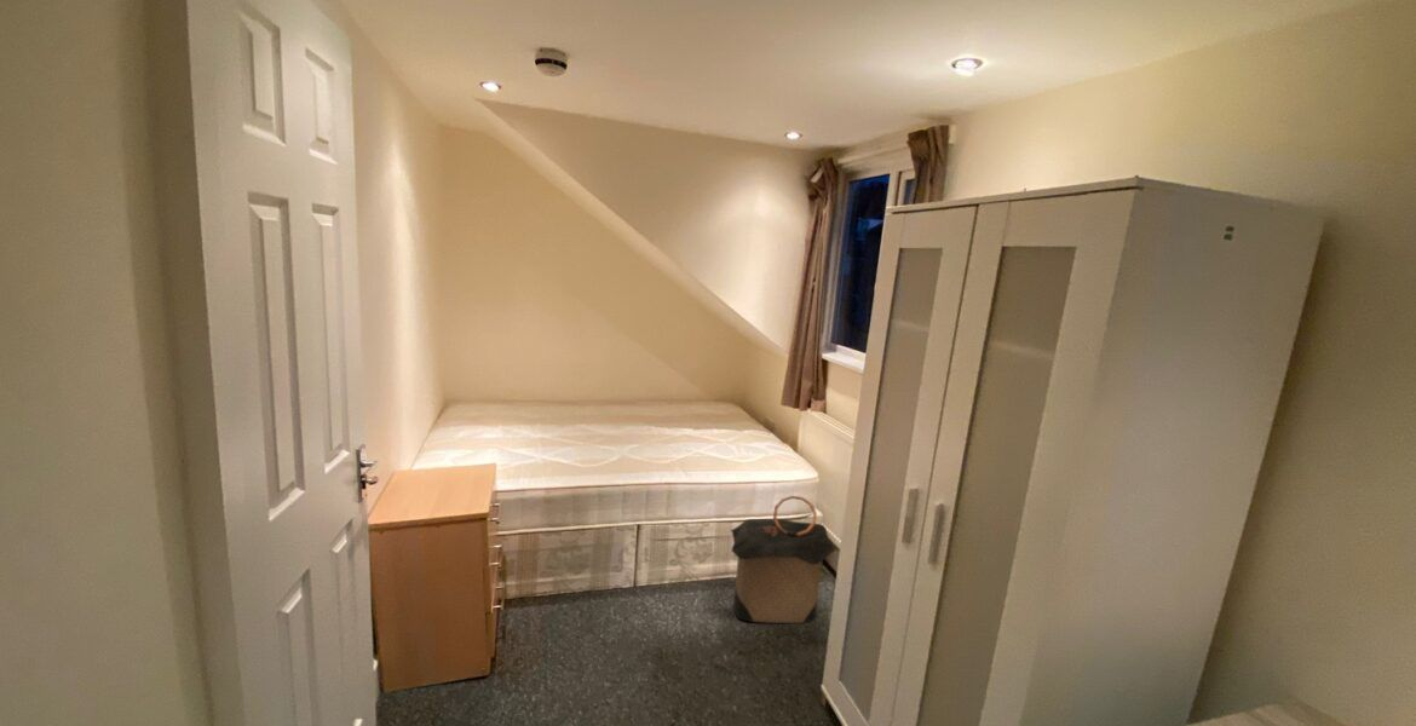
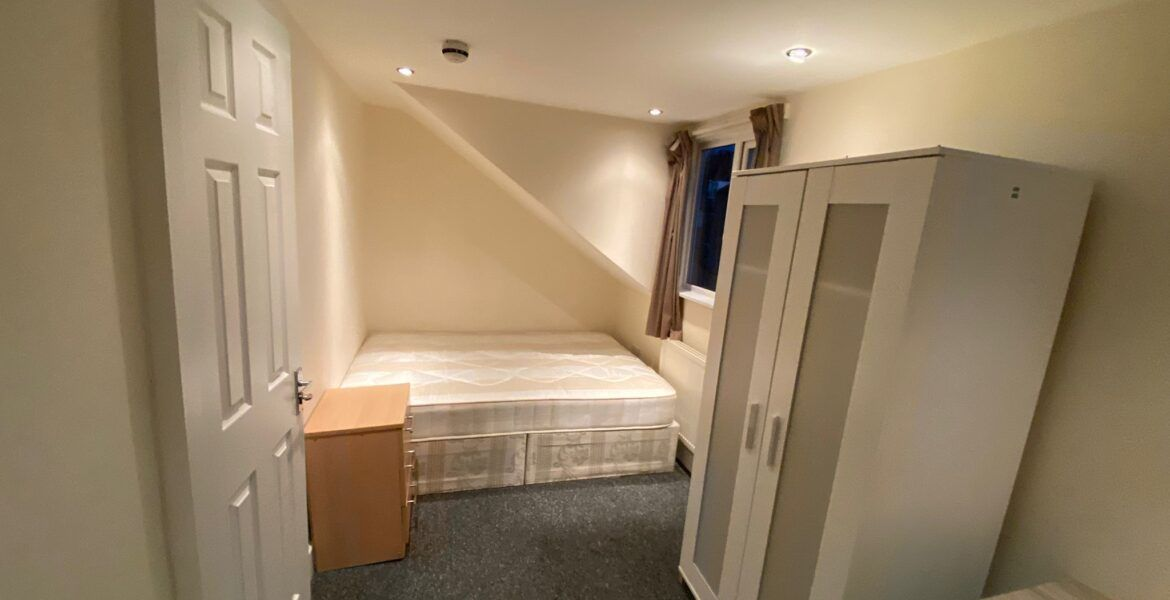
- laundry hamper [730,495,836,624]
